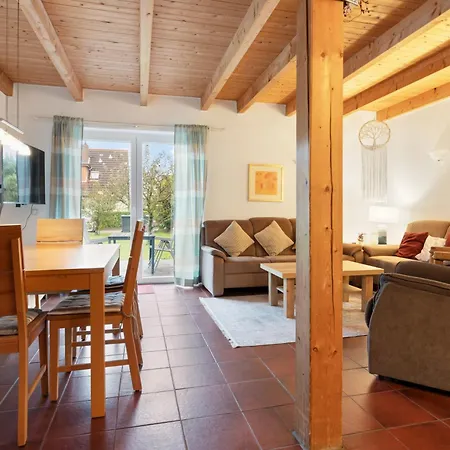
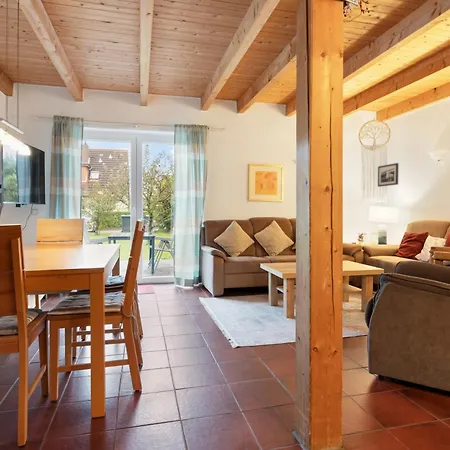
+ picture frame [377,162,399,188]
